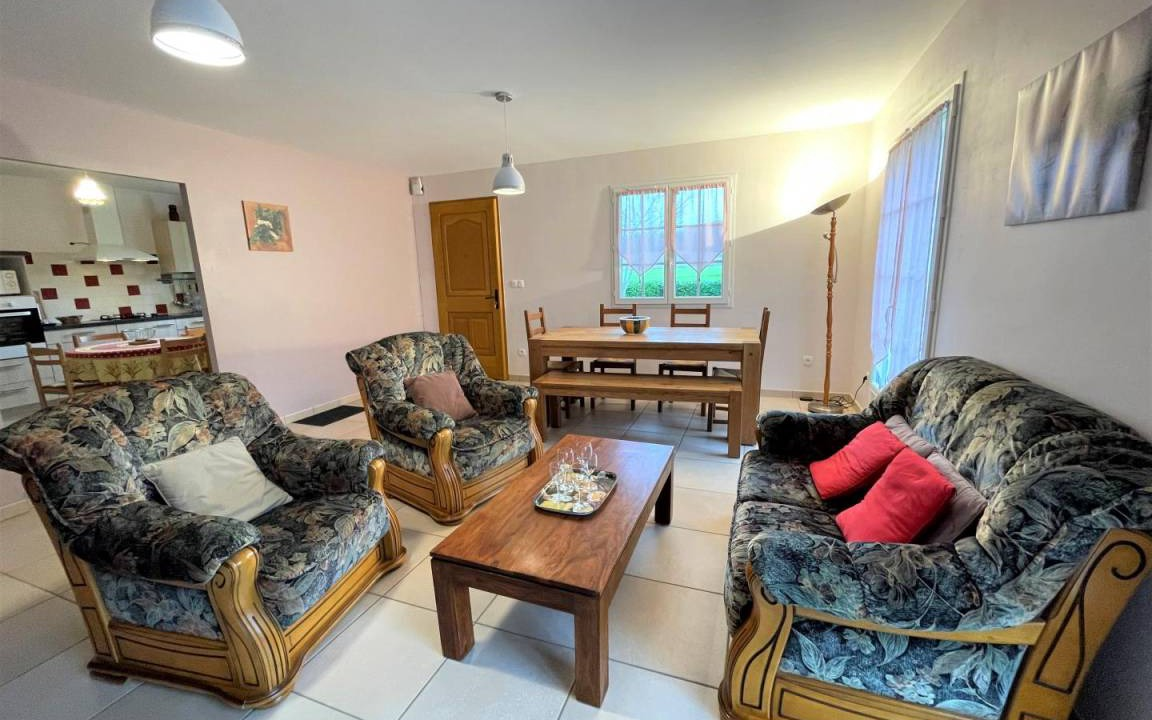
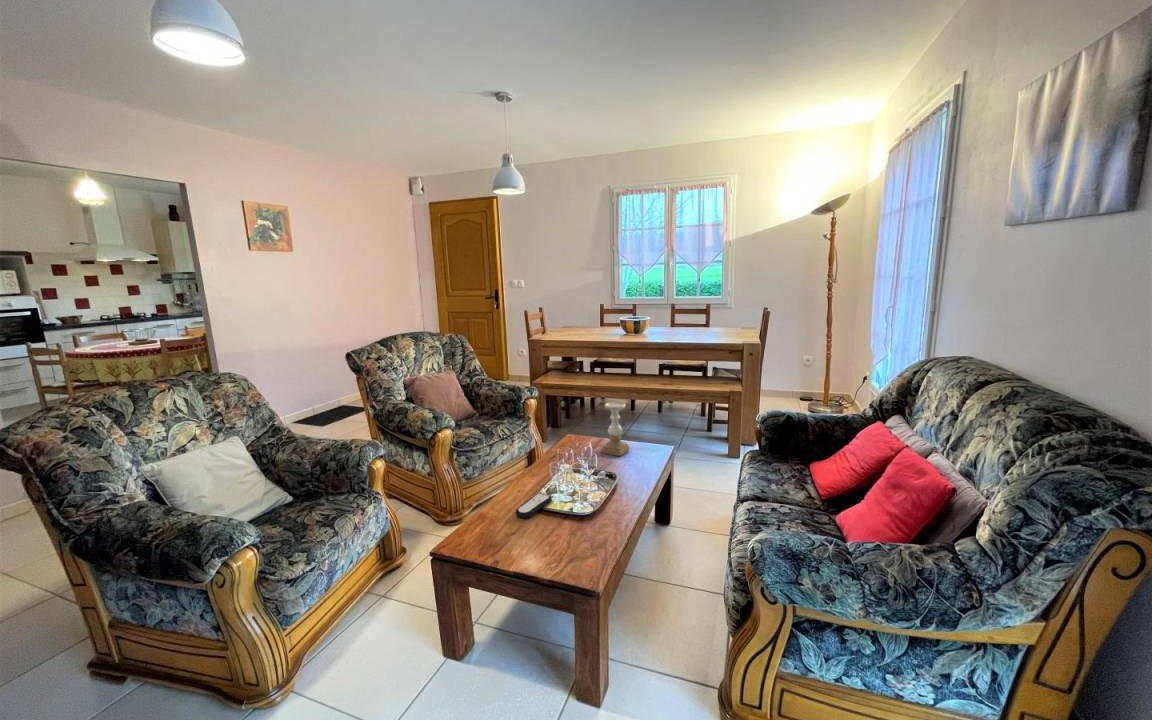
+ remote control [515,492,553,519]
+ candle holder [600,401,631,457]
